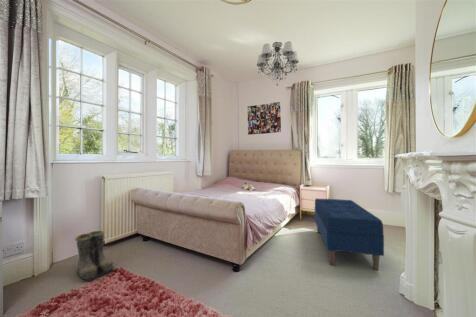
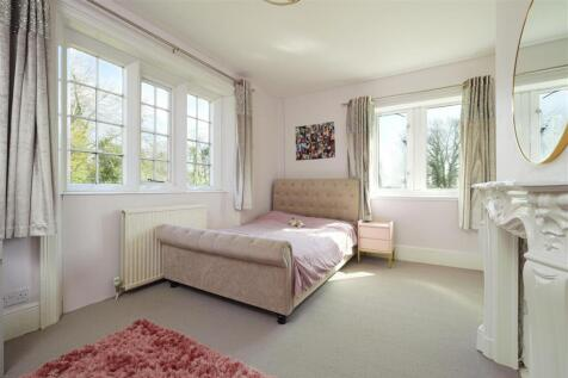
- bench [314,198,385,272]
- chandelier [256,40,300,87]
- boots [74,230,115,282]
